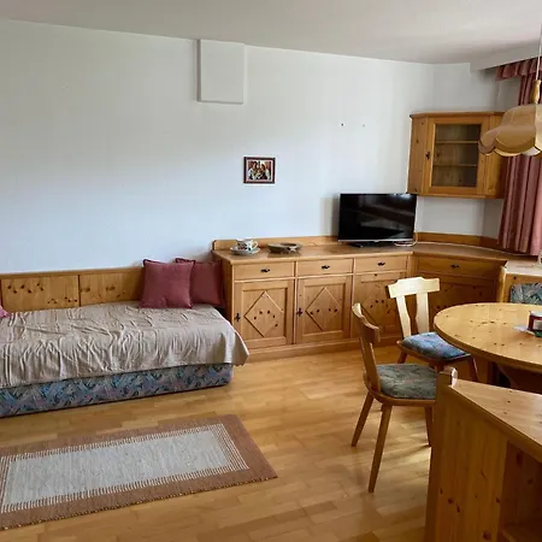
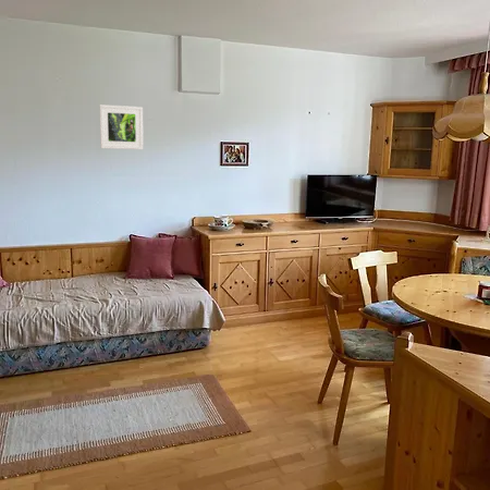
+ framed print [99,103,144,150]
